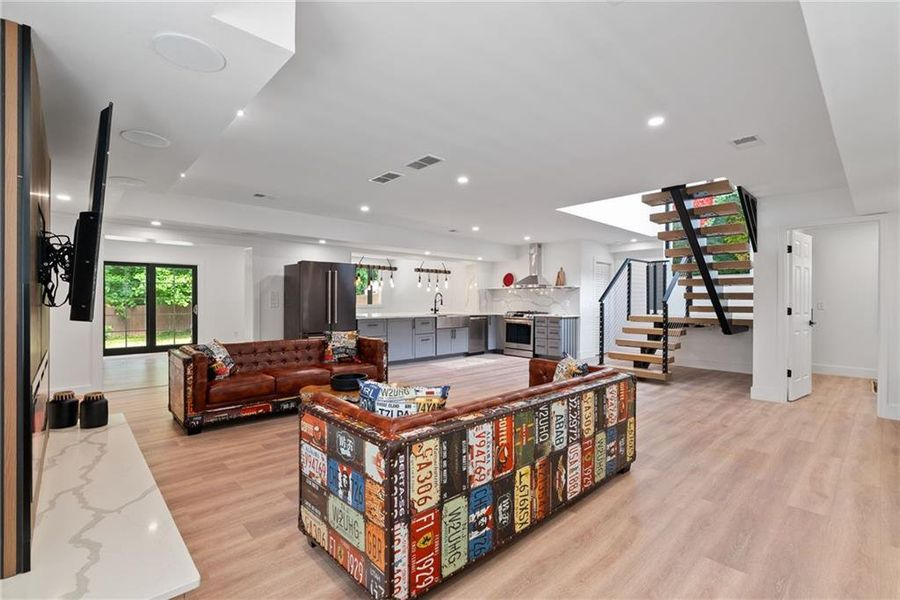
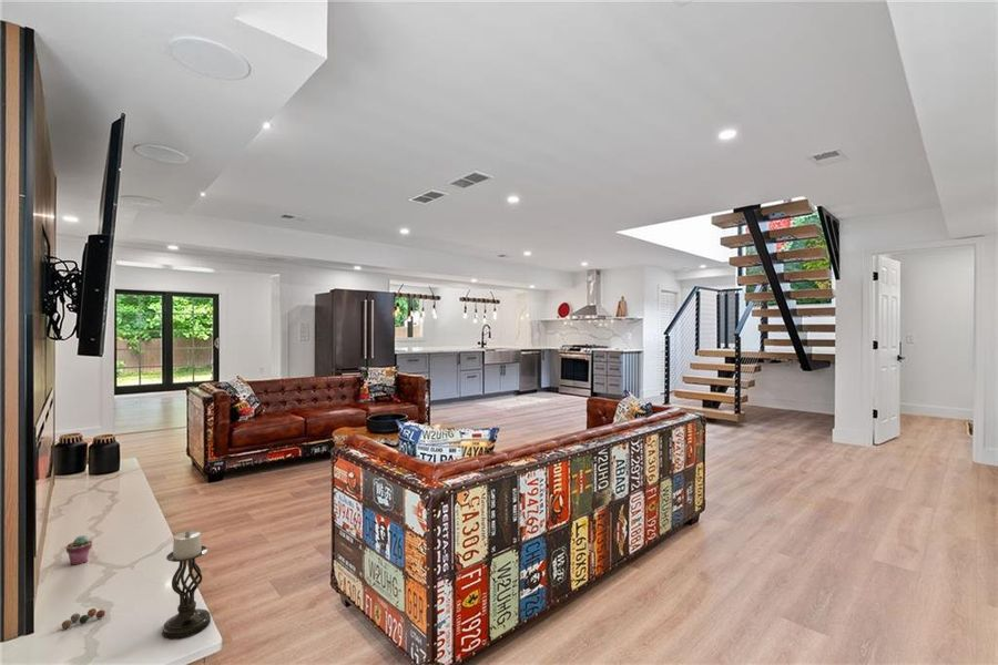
+ potted succulent [65,534,93,566]
+ candle holder [161,529,212,641]
+ decorative ball [61,607,106,630]
